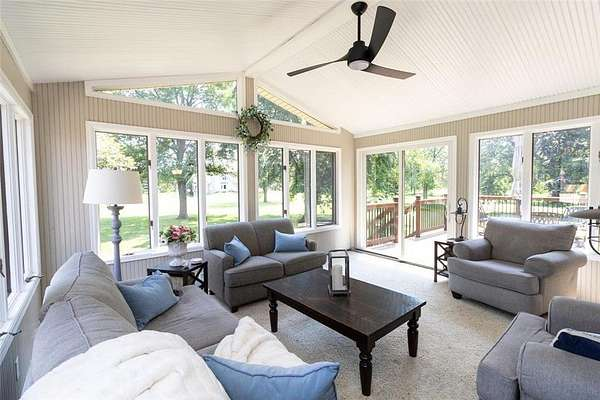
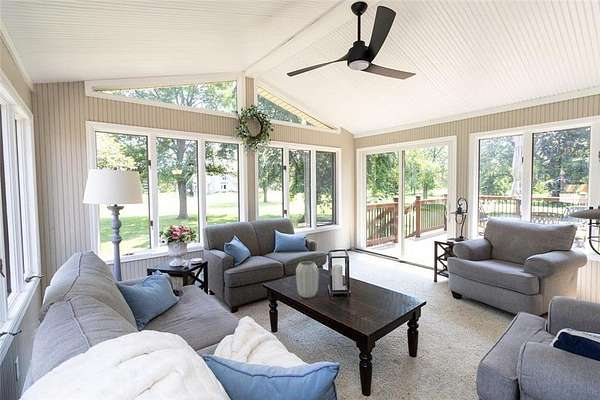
+ vase [295,260,320,299]
